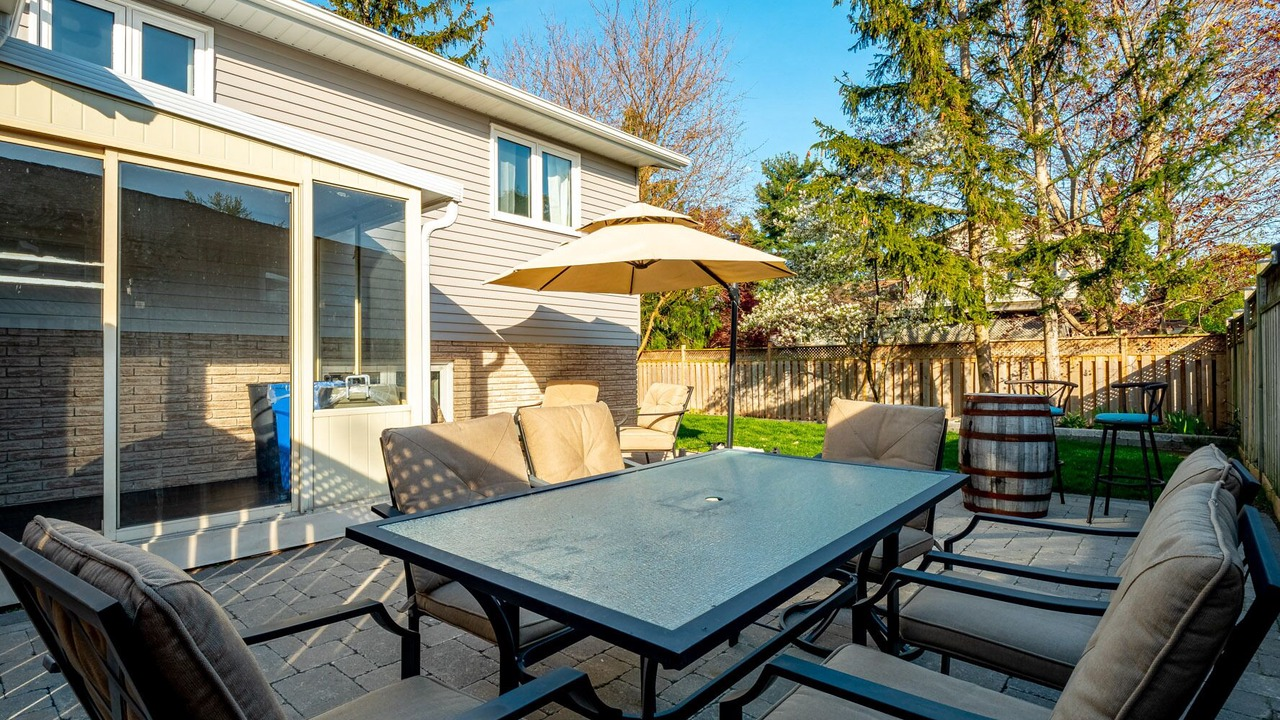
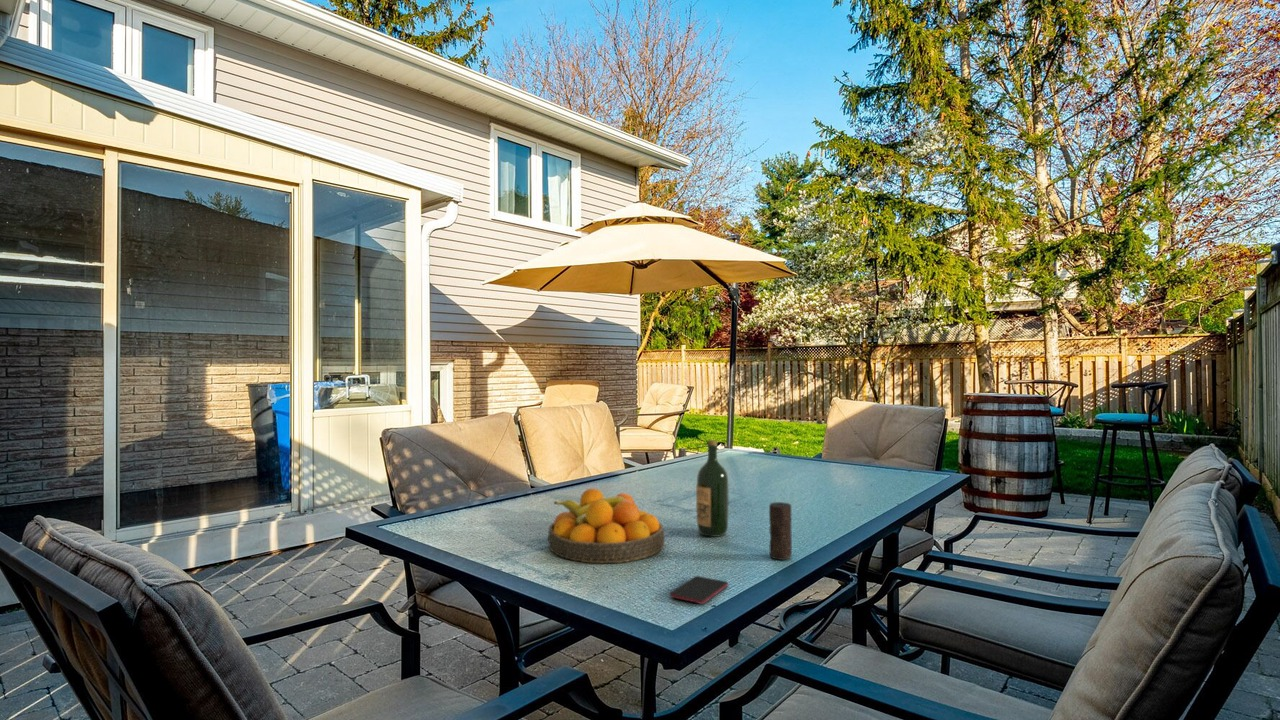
+ candle [768,501,793,561]
+ smartphone [669,575,729,605]
+ fruit bowl [547,488,665,564]
+ wine bottle [695,439,730,538]
